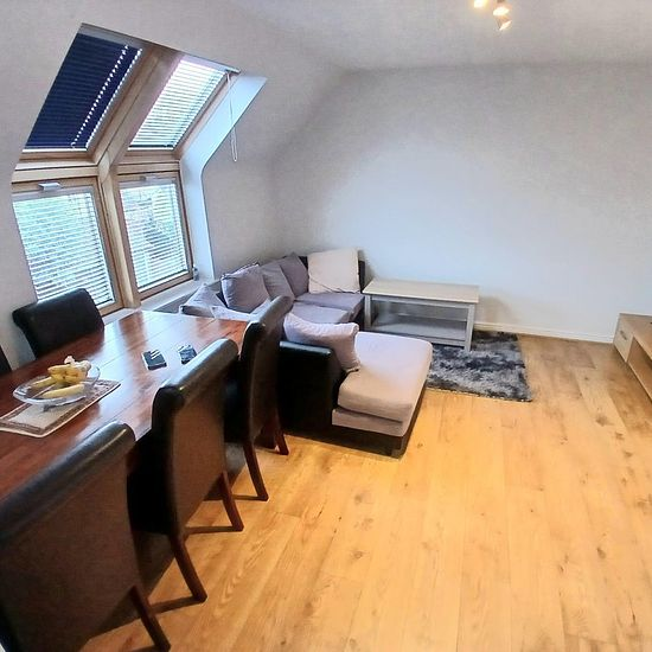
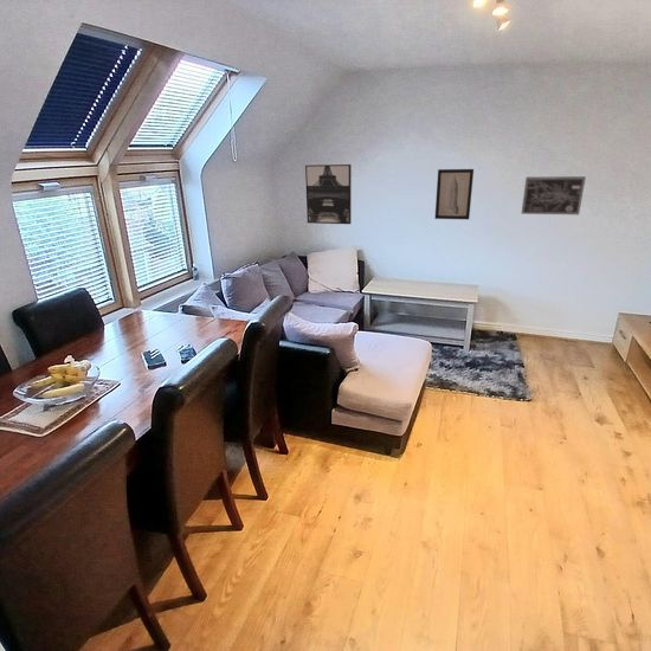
+ wall art [304,163,353,225]
+ wall art [434,168,475,220]
+ wall art [521,175,587,215]
